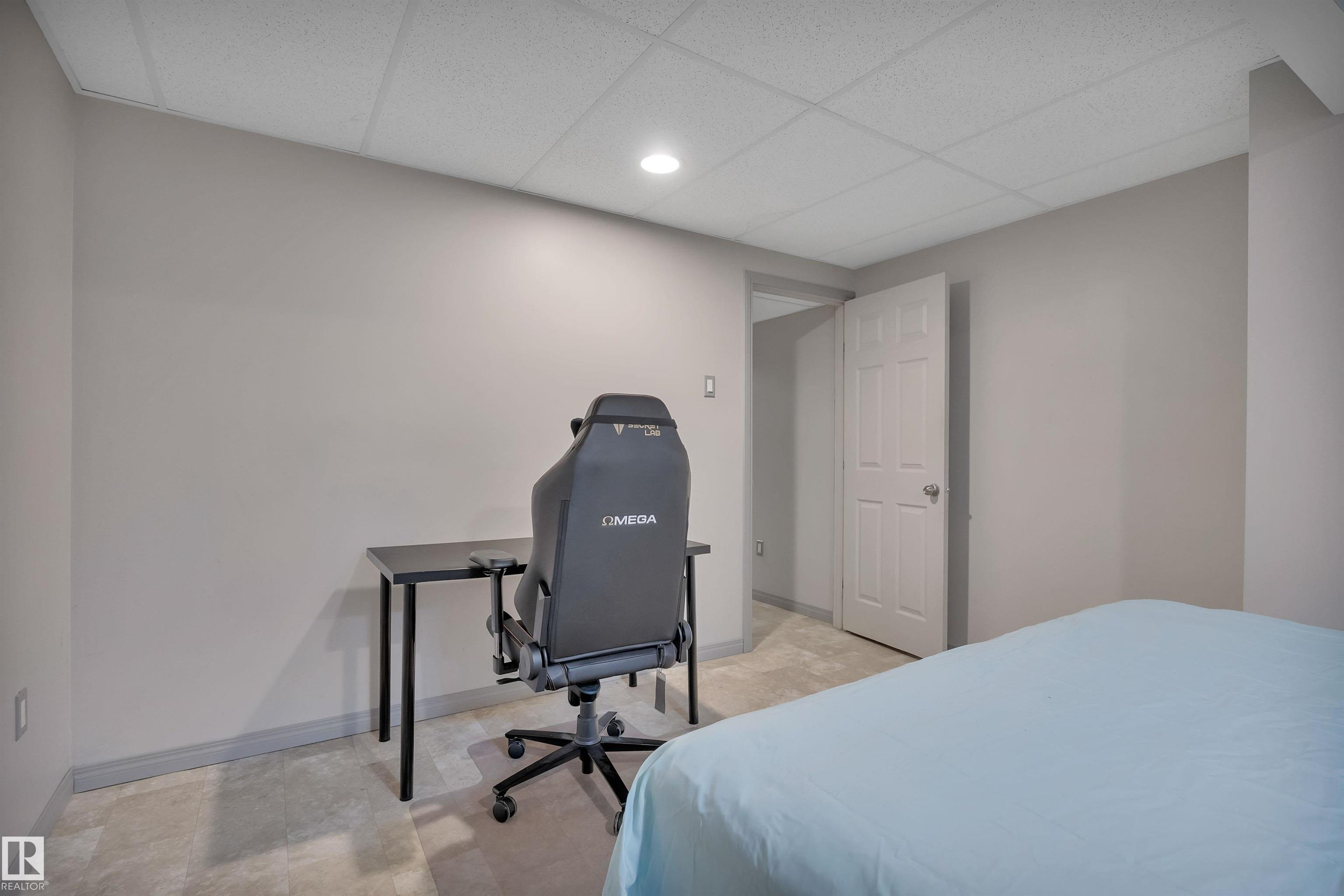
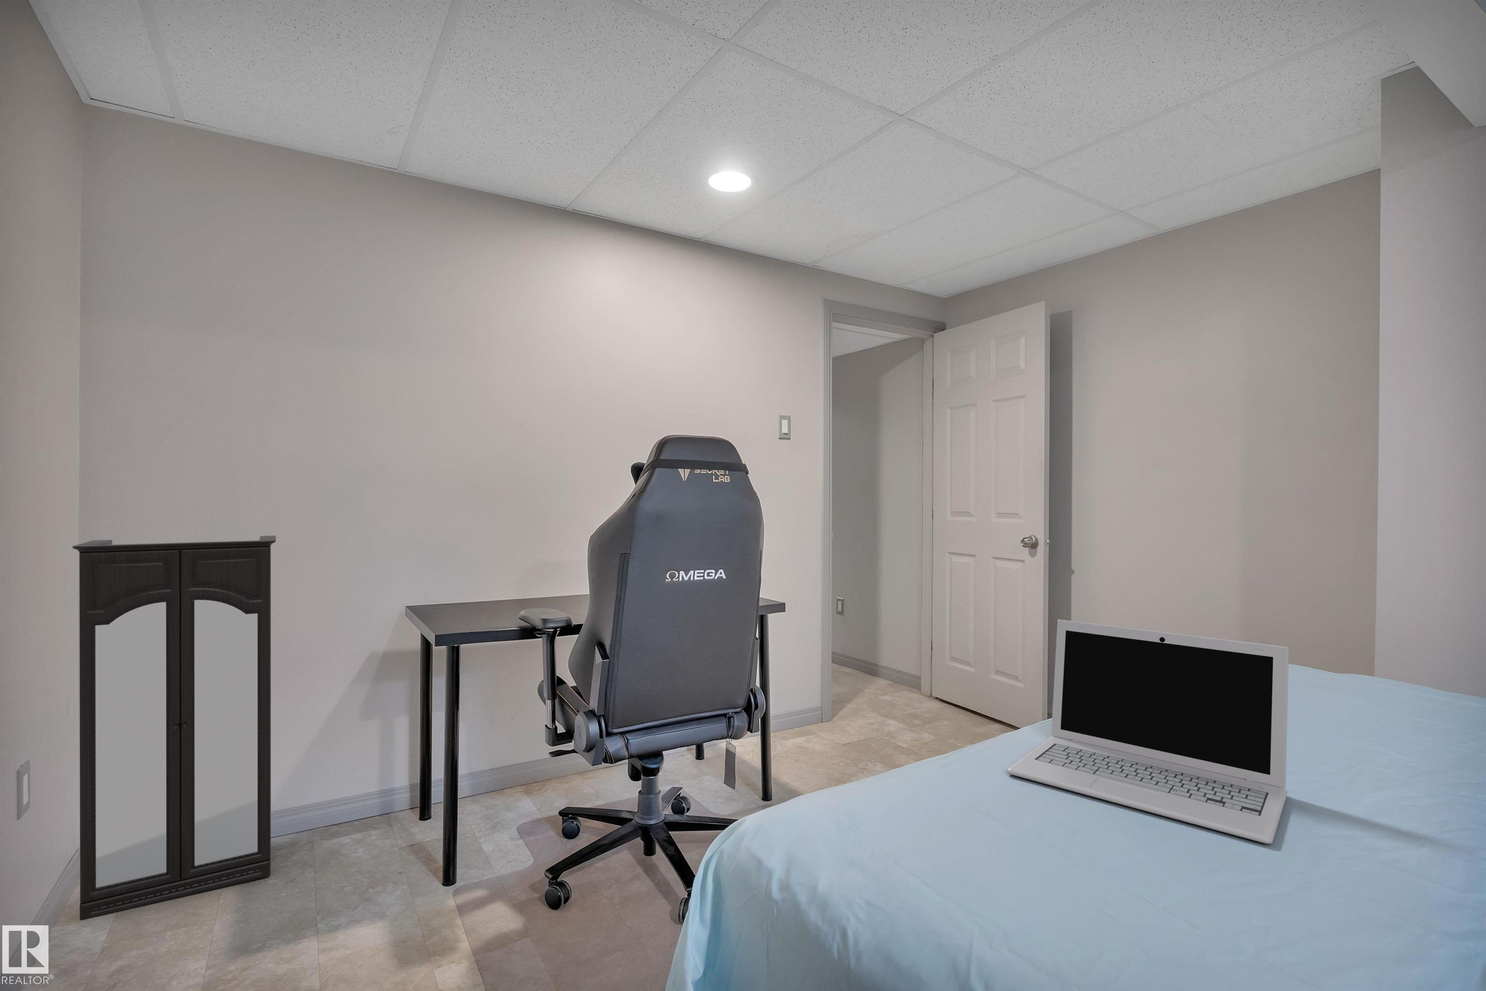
+ laptop [1006,619,1289,844]
+ cabinet [72,535,276,921]
